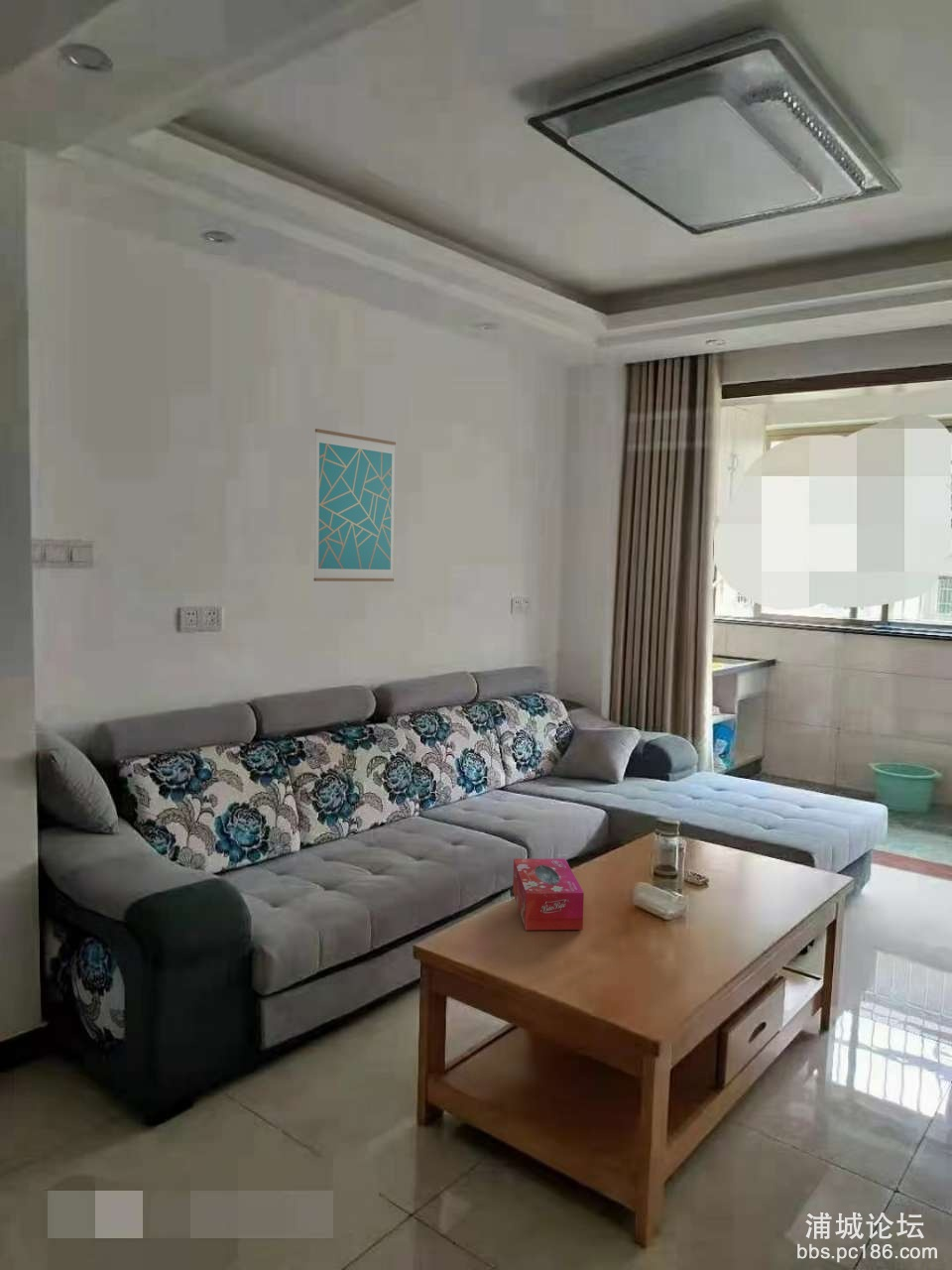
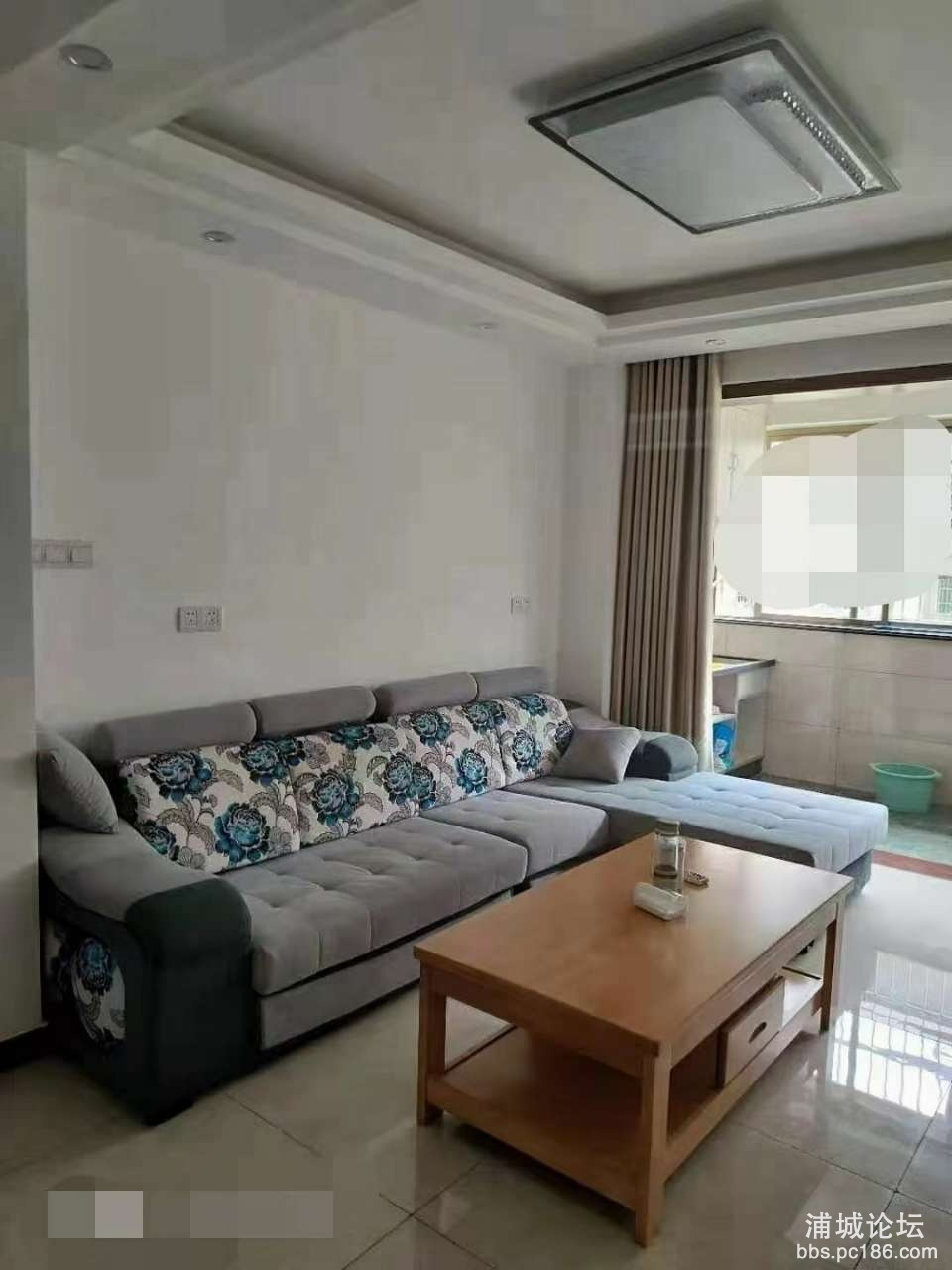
- tissue box [512,857,585,931]
- wall art [312,428,397,582]
